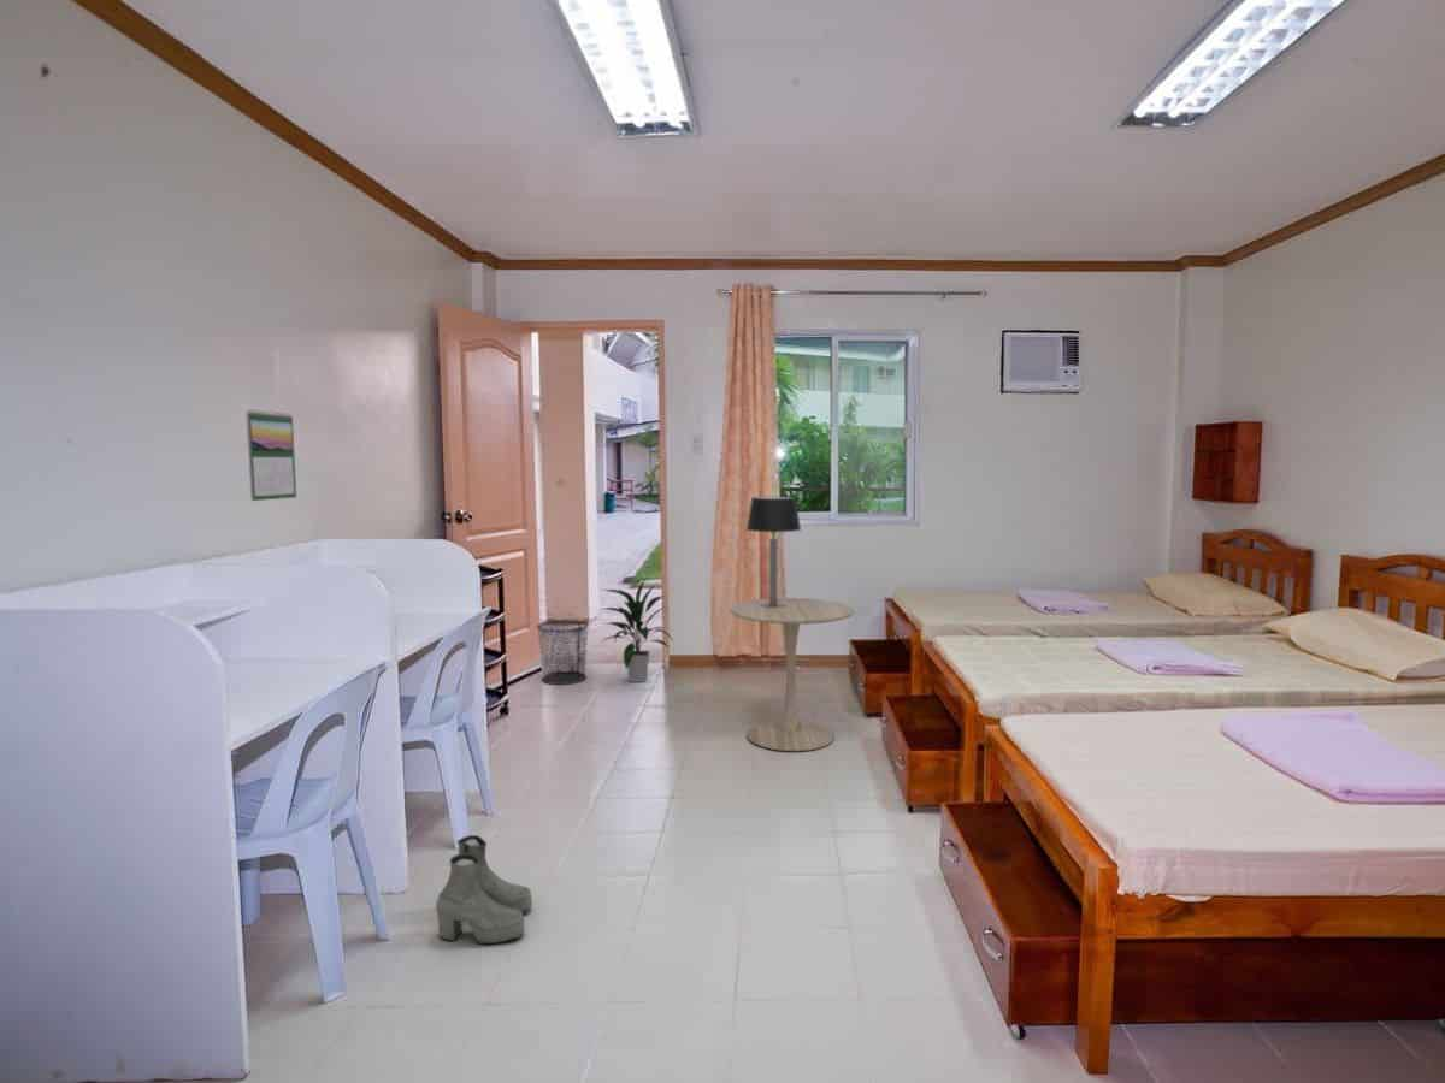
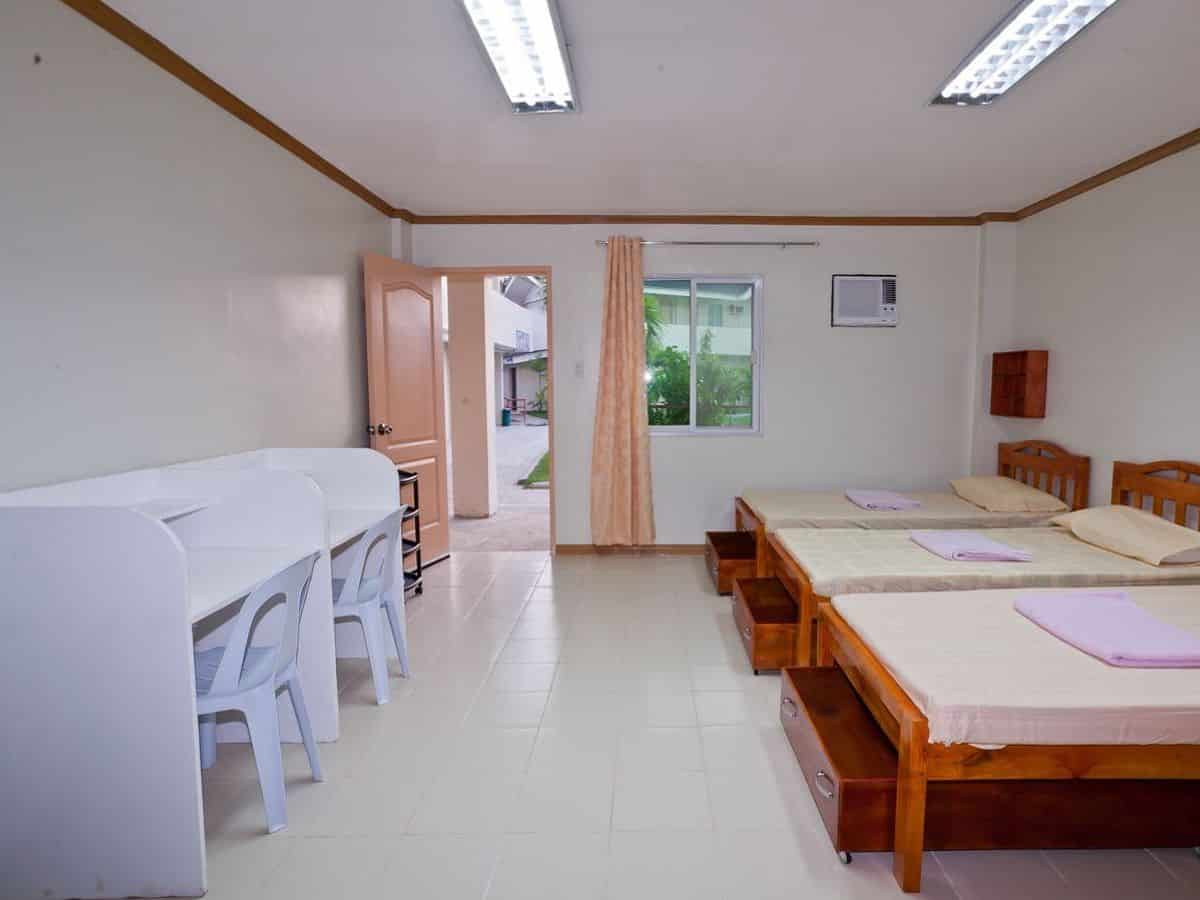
- calendar [244,408,297,502]
- boots [435,834,533,945]
- side table [729,597,855,752]
- indoor plant [596,578,674,683]
- waste bin [536,619,590,686]
- table lamp [745,496,802,608]
